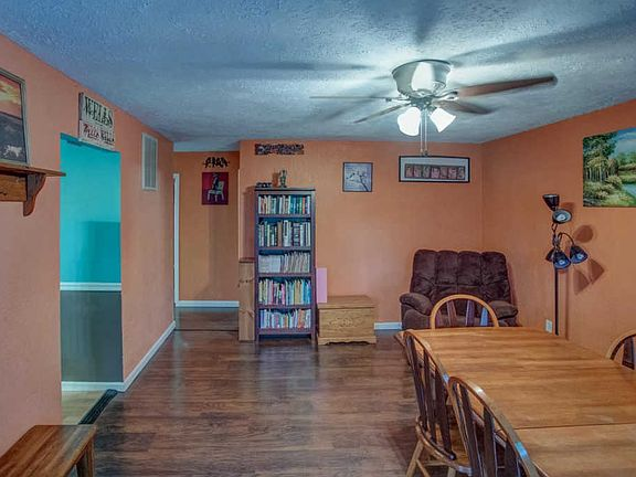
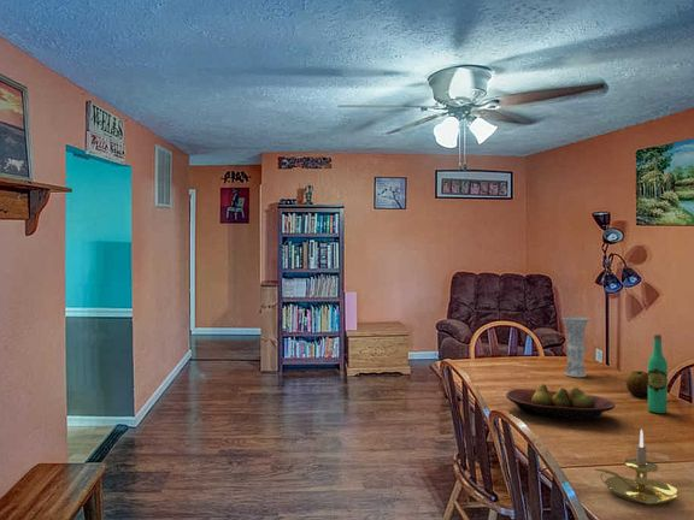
+ fruit bowl [505,383,616,421]
+ apple [625,370,648,397]
+ wine bottle [647,333,669,414]
+ candle holder [594,429,680,506]
+ vase [560,315,592,378]
